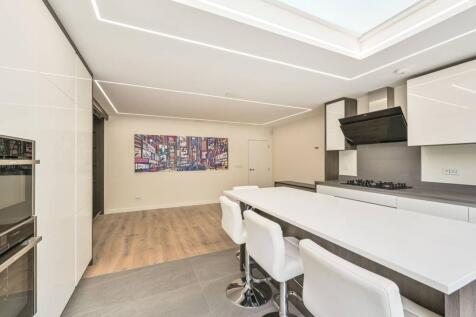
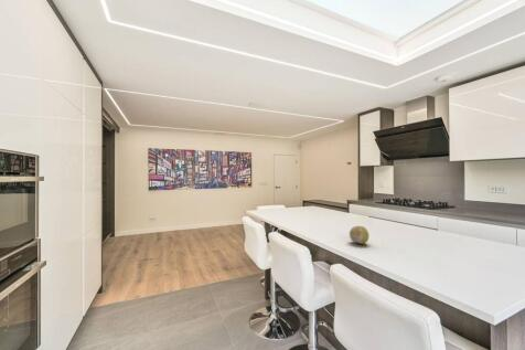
+ fruit [349,225,371,245]
